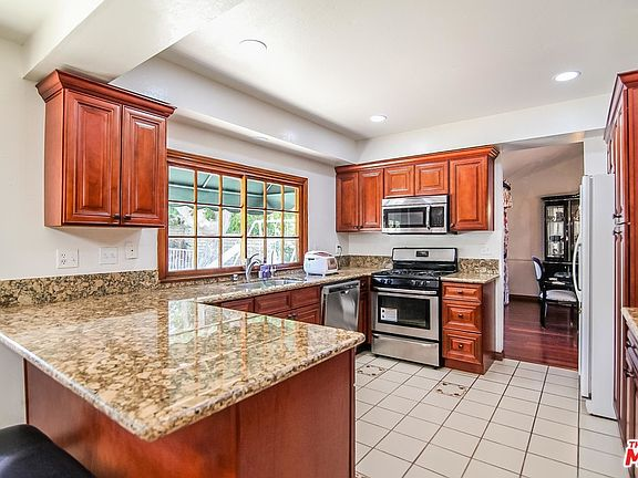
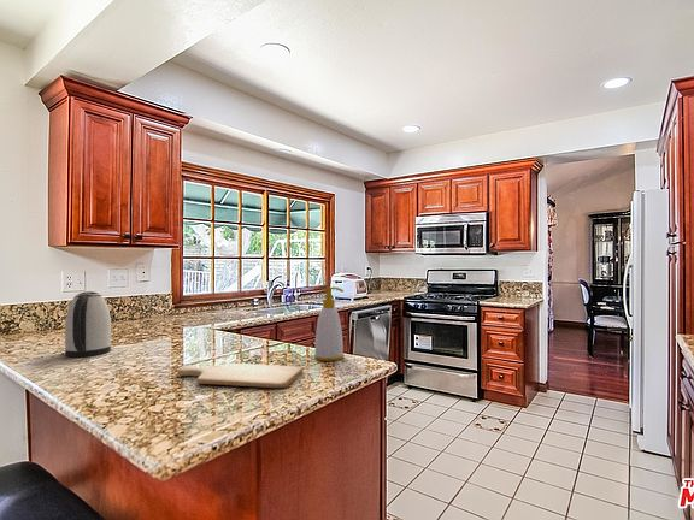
+ kettle [64,290,112,358]
+ soap bottle [313,286,346,362]
+ chopping board [176,362,305,389]
